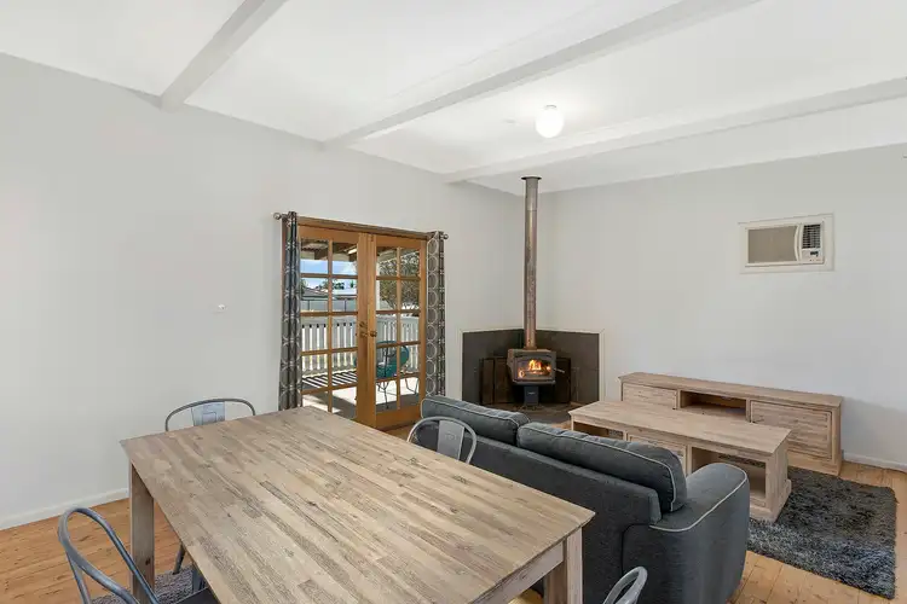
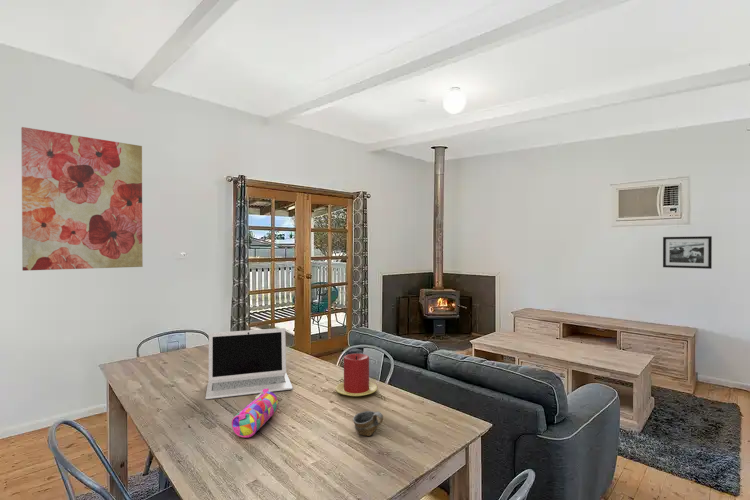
+ candle [334,353,379,397]
+ laptop [204,327,294,400]
+ wall art [20,126,144,272]
+ cup [352,410,384,437]
+ pencil case [231,389,279,439]
+ picture frame [662,235,713,270]
